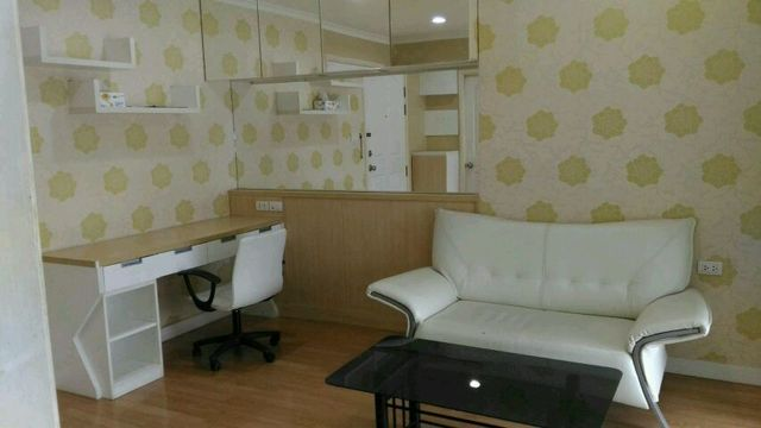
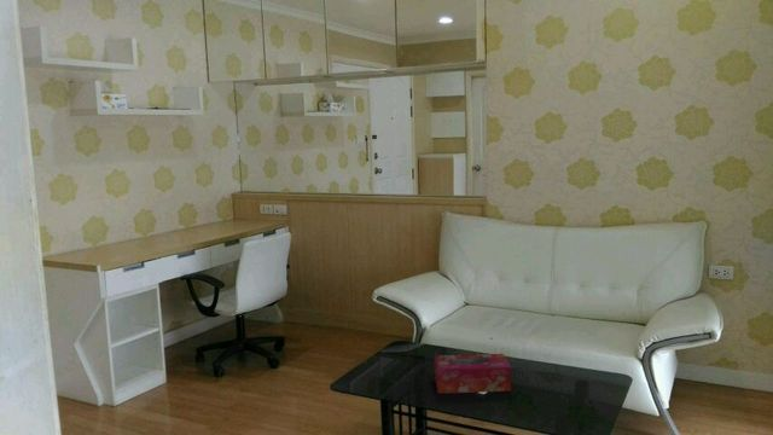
+ tissue box [432,353,512,395]
